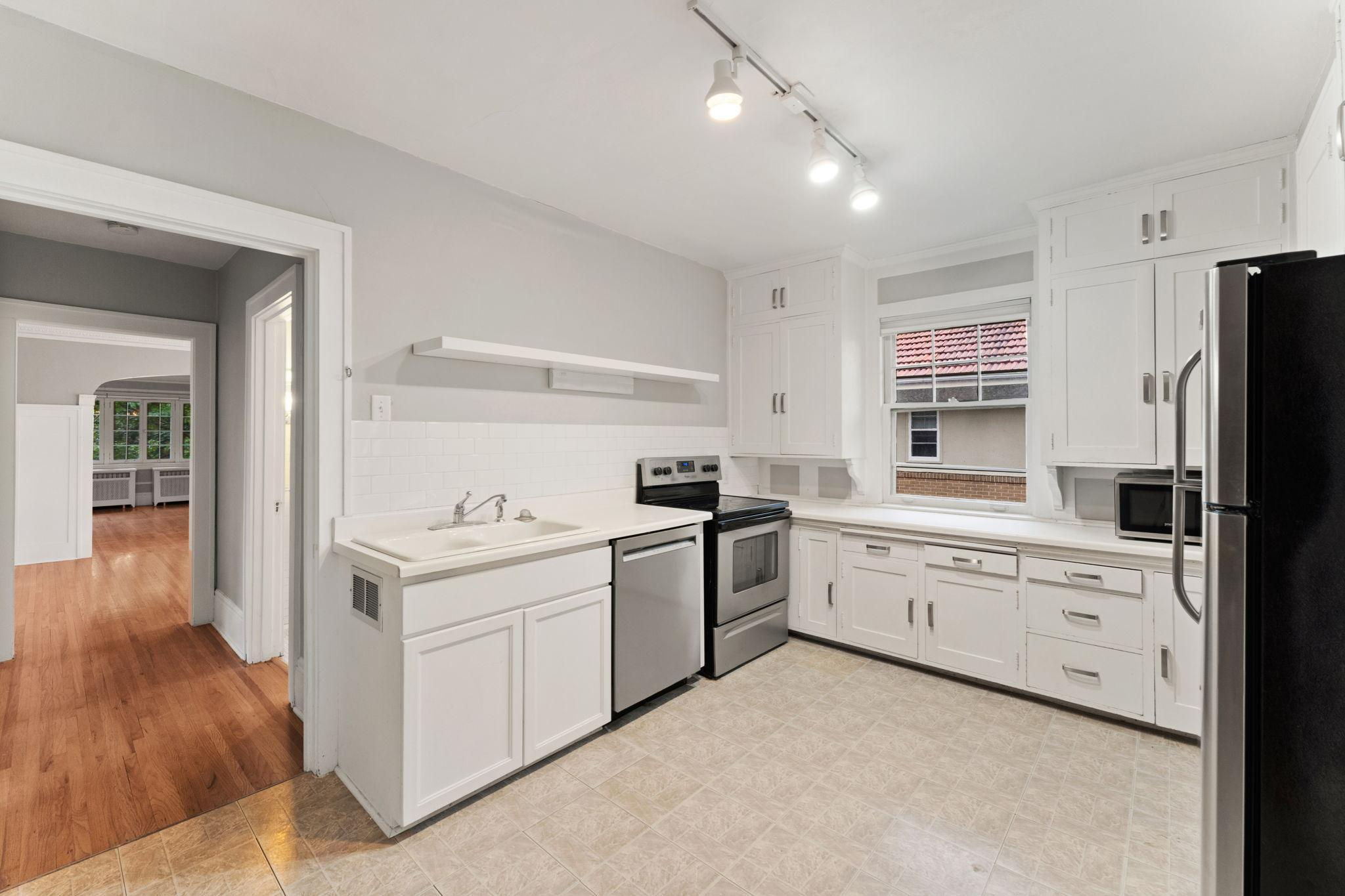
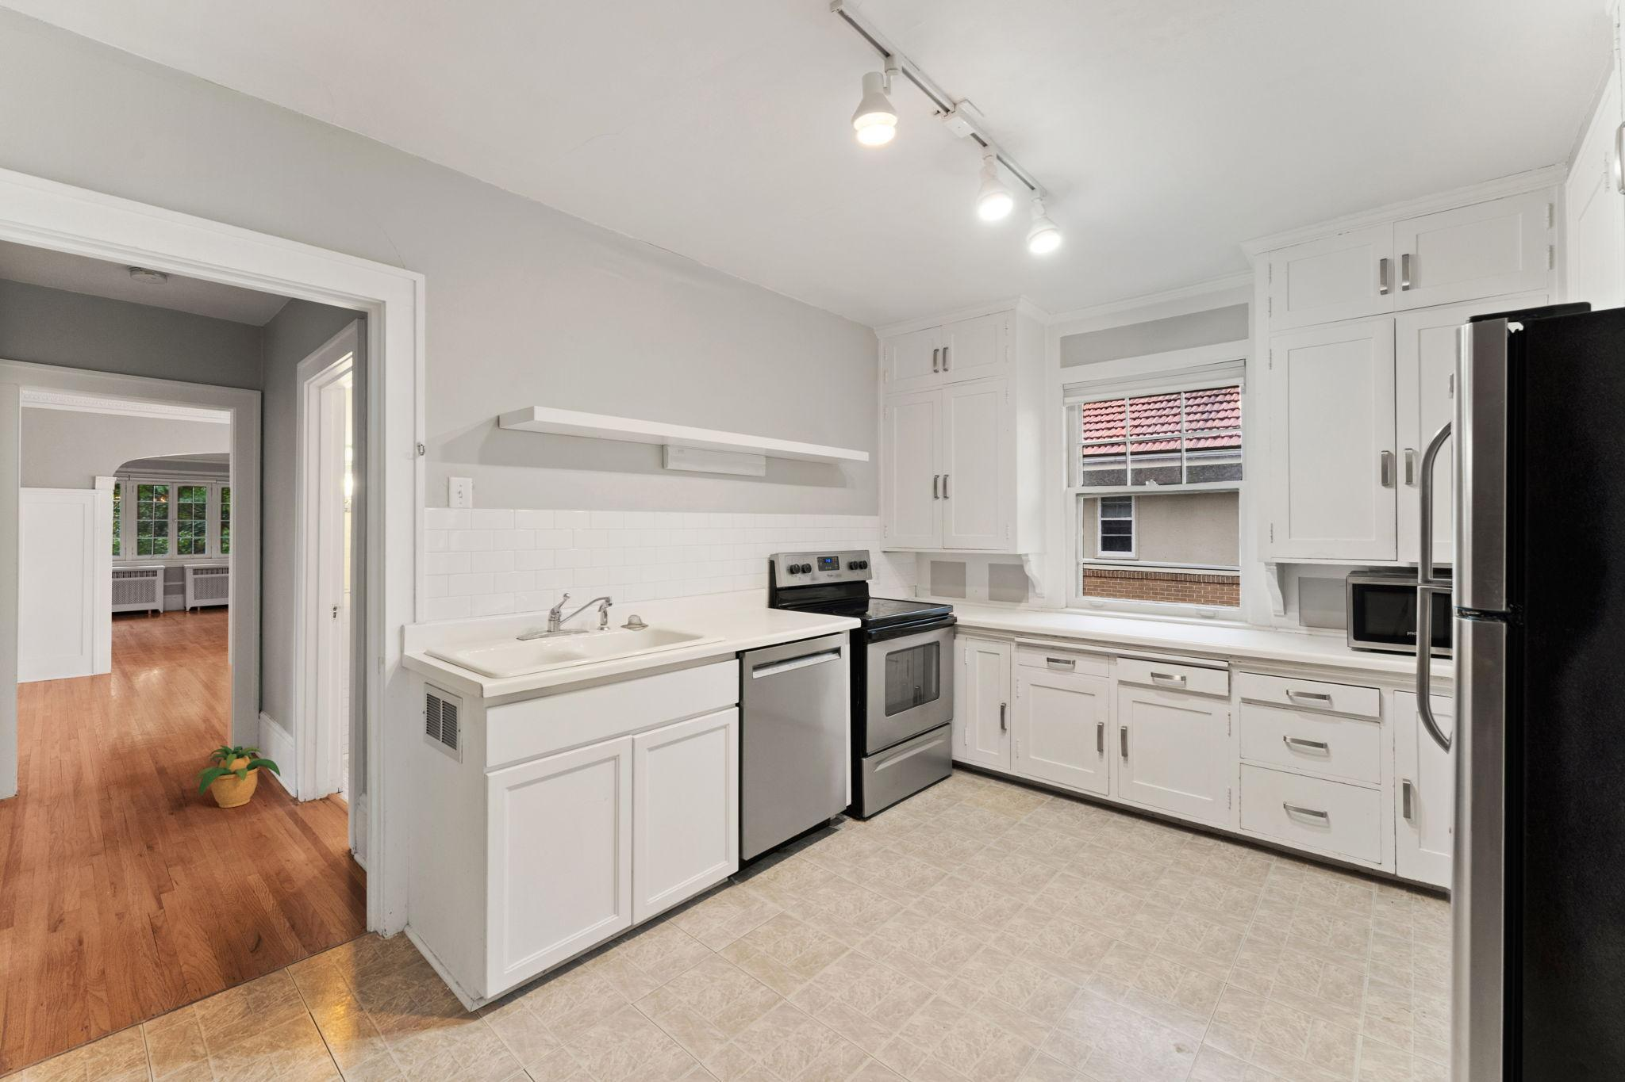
+ potted plant [192,744,280,809]
